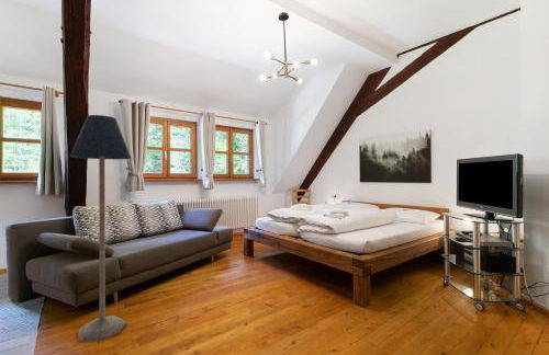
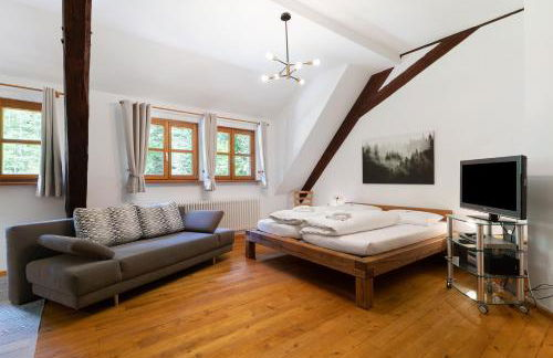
- floor lamp [69,114,133,342]
